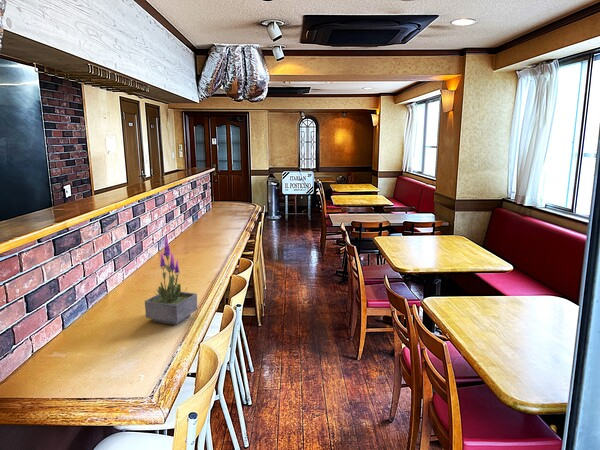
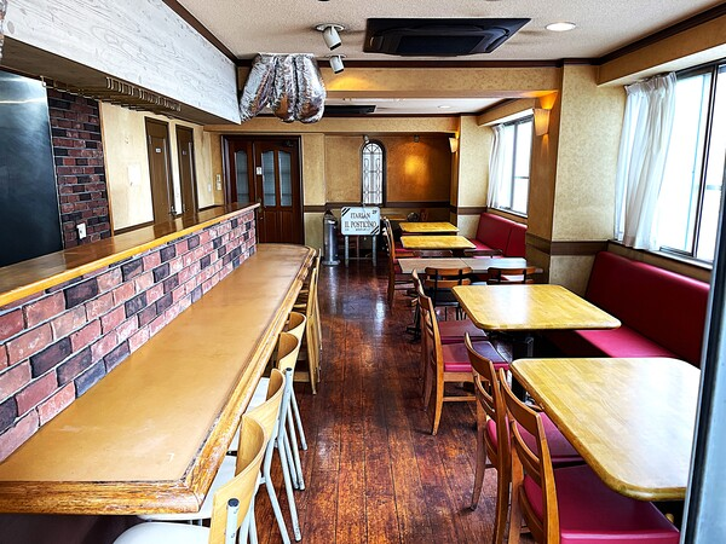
- potted plant [144,235,198,326]
